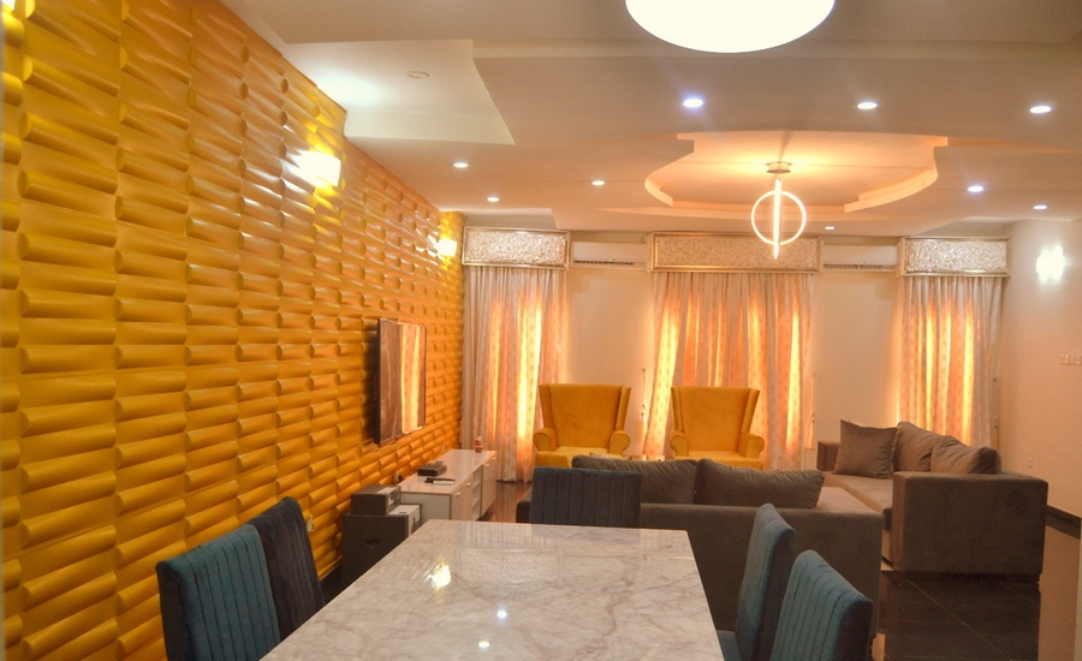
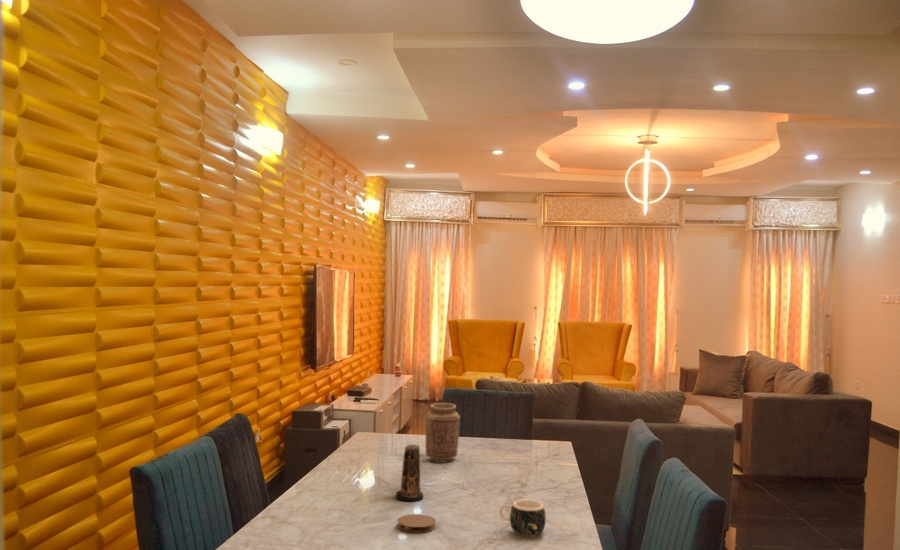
+ vase [424,402,461,464]
+ coaster [396,513,437,534]
+ candle [395,444,424,502]
+ mug [499,499,547,538]
